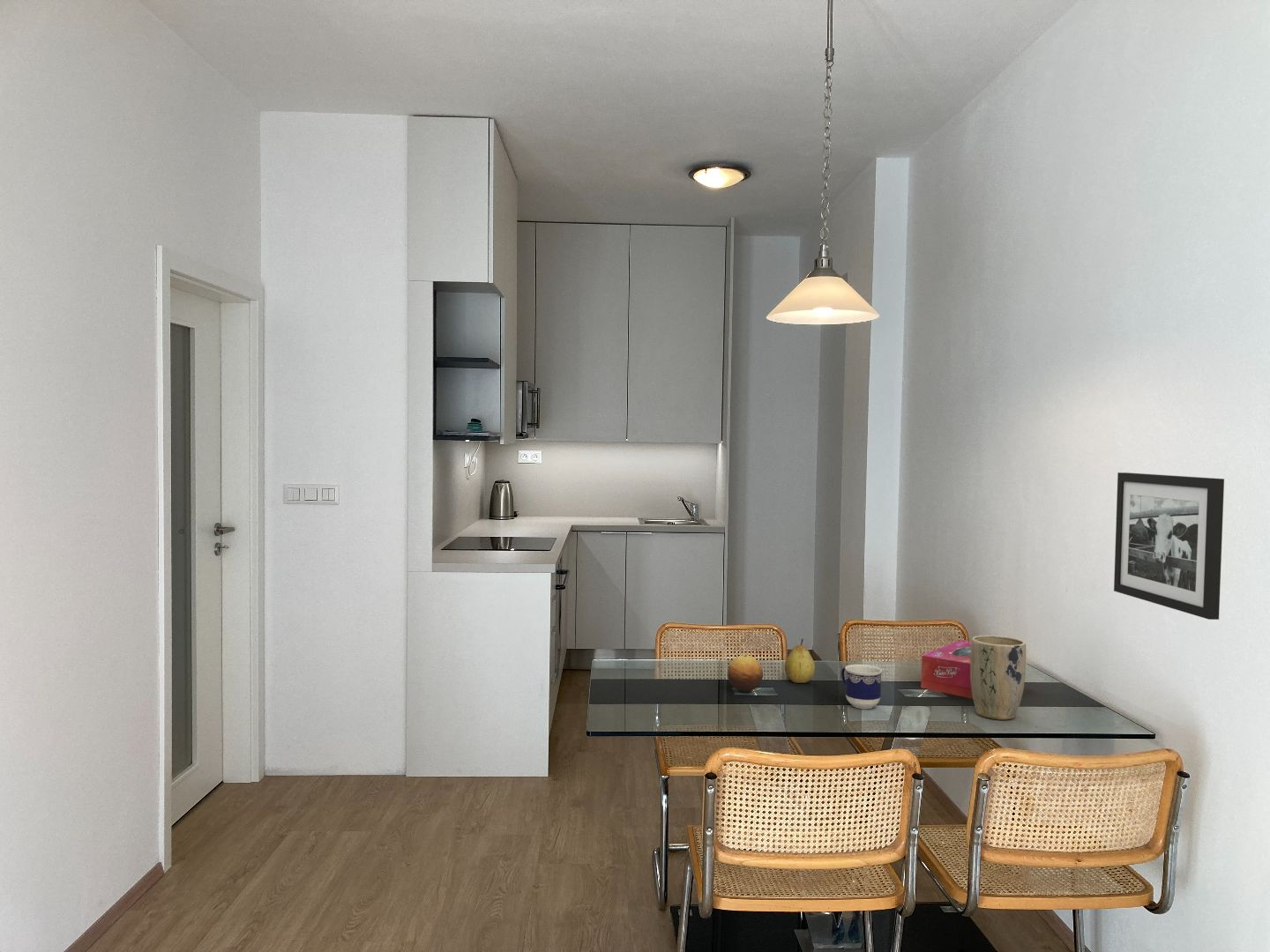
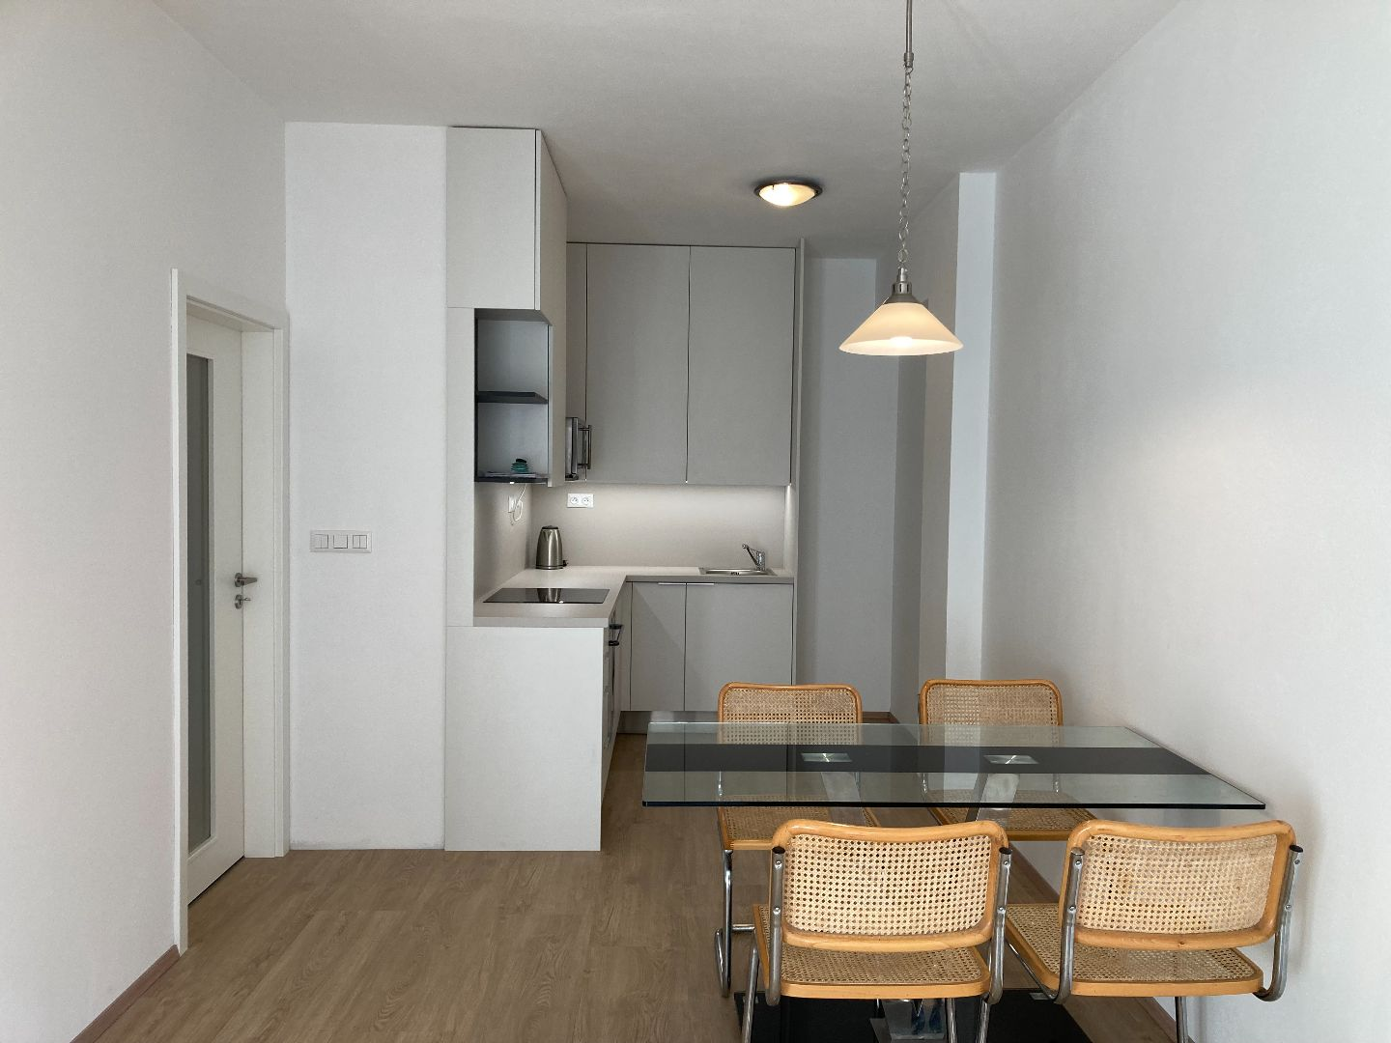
- cup [840,664,884,710]
- fruit [784,638,816,684]
- tissue box [920,639,974,700]
- plant pot [970,635,1027,721]
- fruit [727,654,764,692]
- picture frame [1113,472,1225,621]
